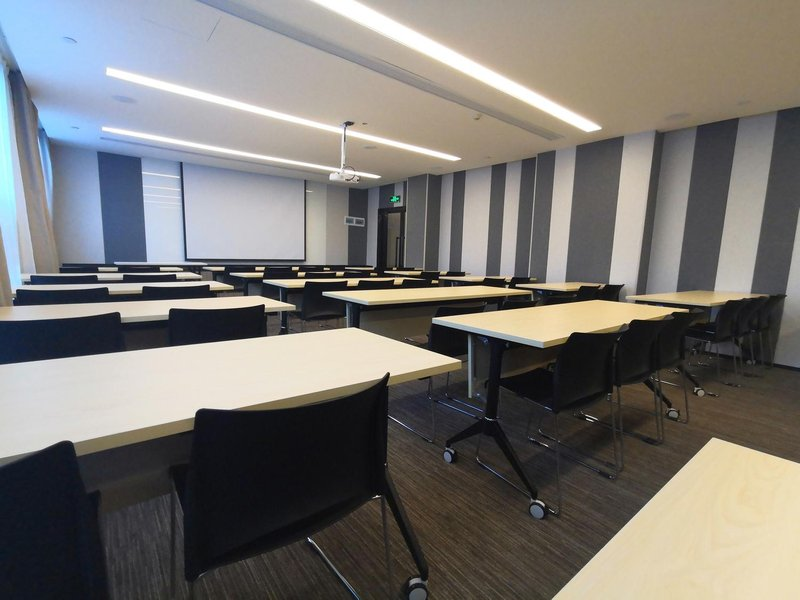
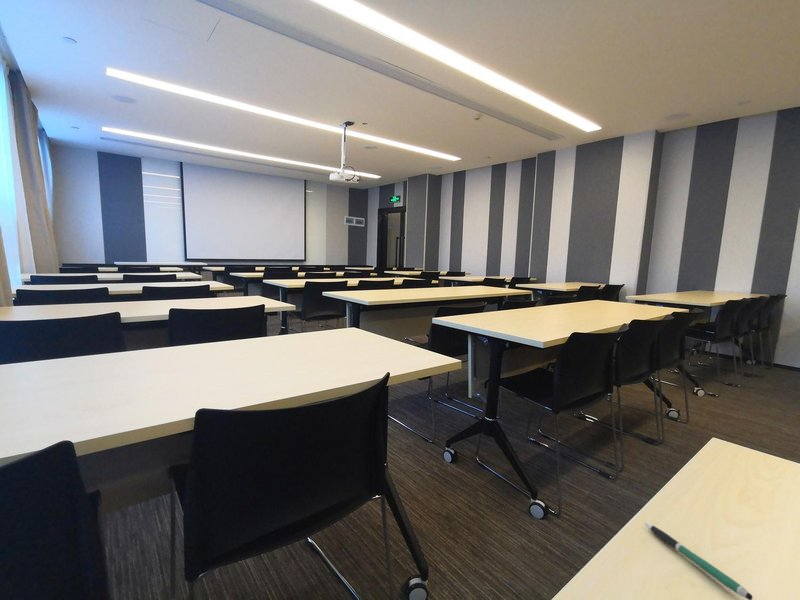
+ pen [643,521,754,600]
